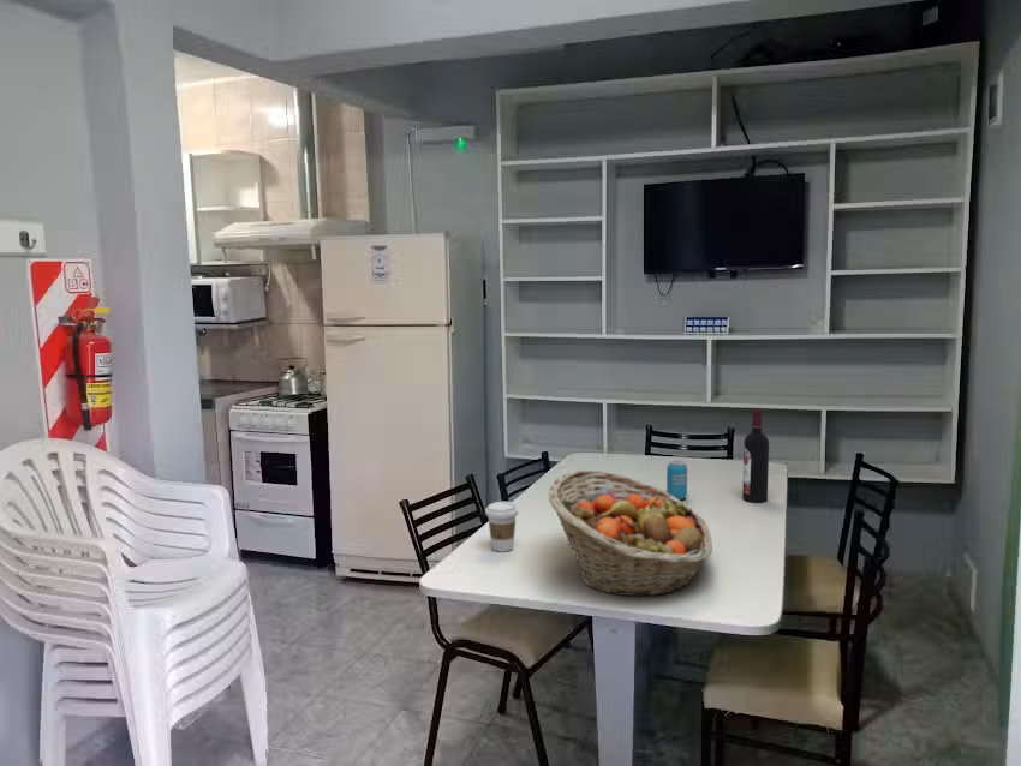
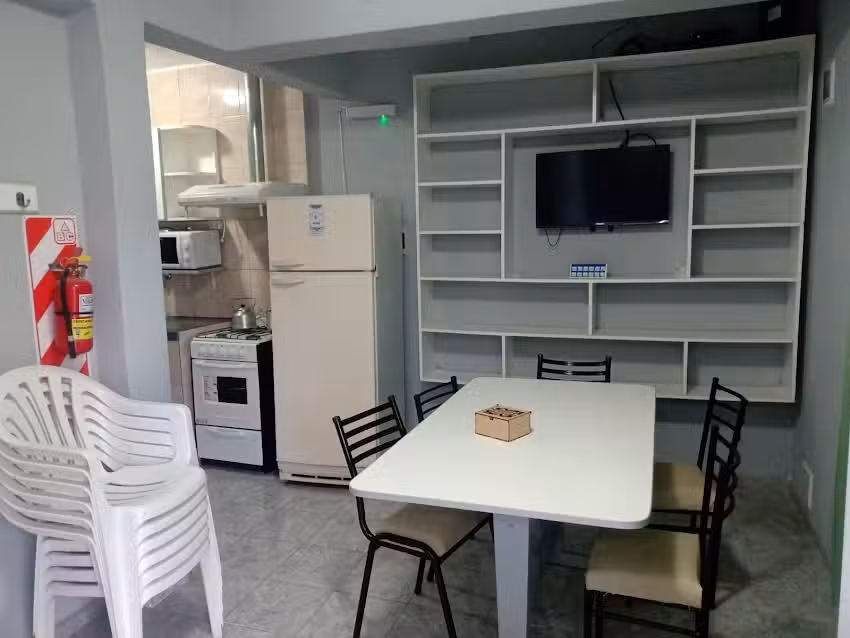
- coffee cup [484,501,519,552]
- beverage can [665,460,688,501]
- fruit basket [548,469,713,597]
- wine bottle [741,407,770,504]
